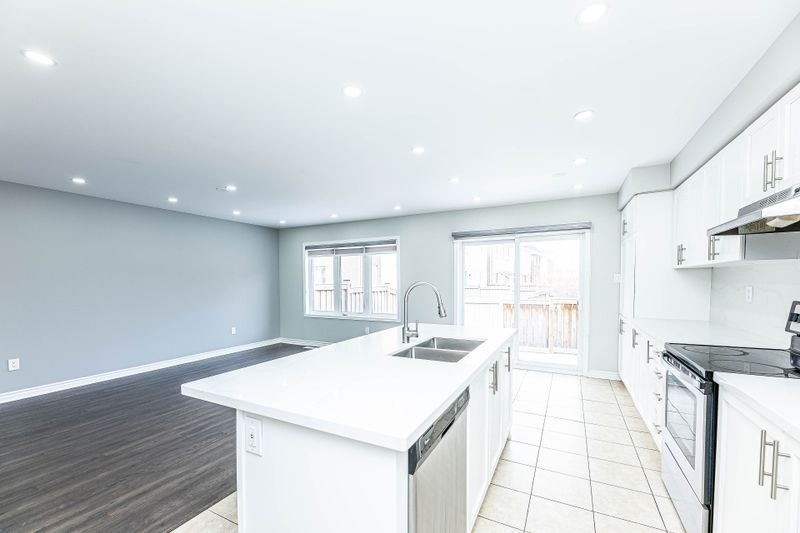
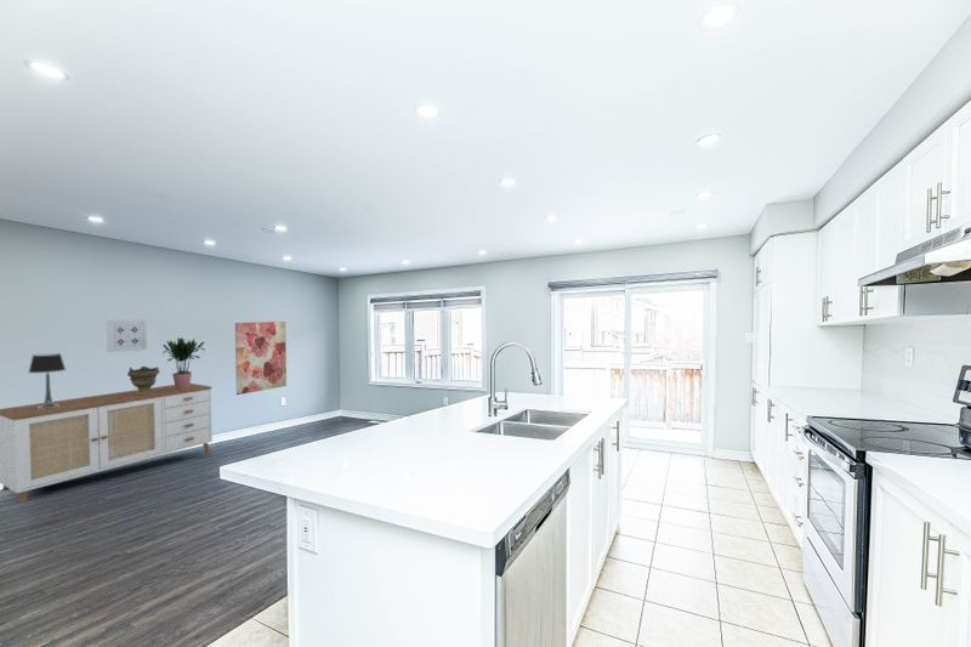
+ table lamp [27,352,67,409]
+ potted plant [161,336,206,390]
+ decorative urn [126,365,161,395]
+ wall art [106,318,148,353]
+ wall art [234,320,288,396]
+ sideboard [0,382,214,501]
